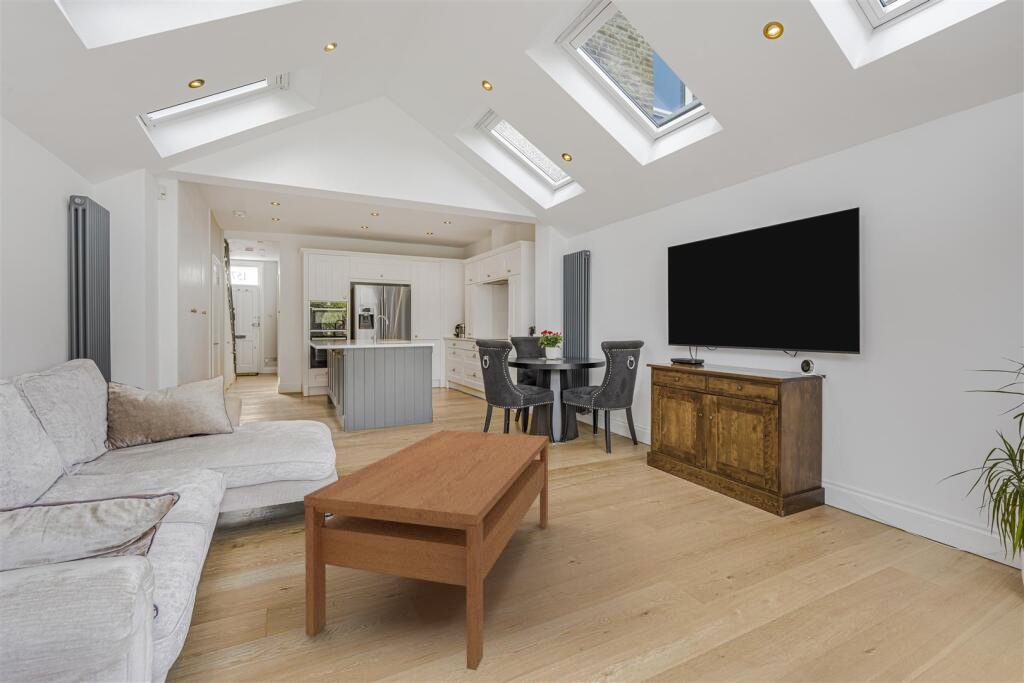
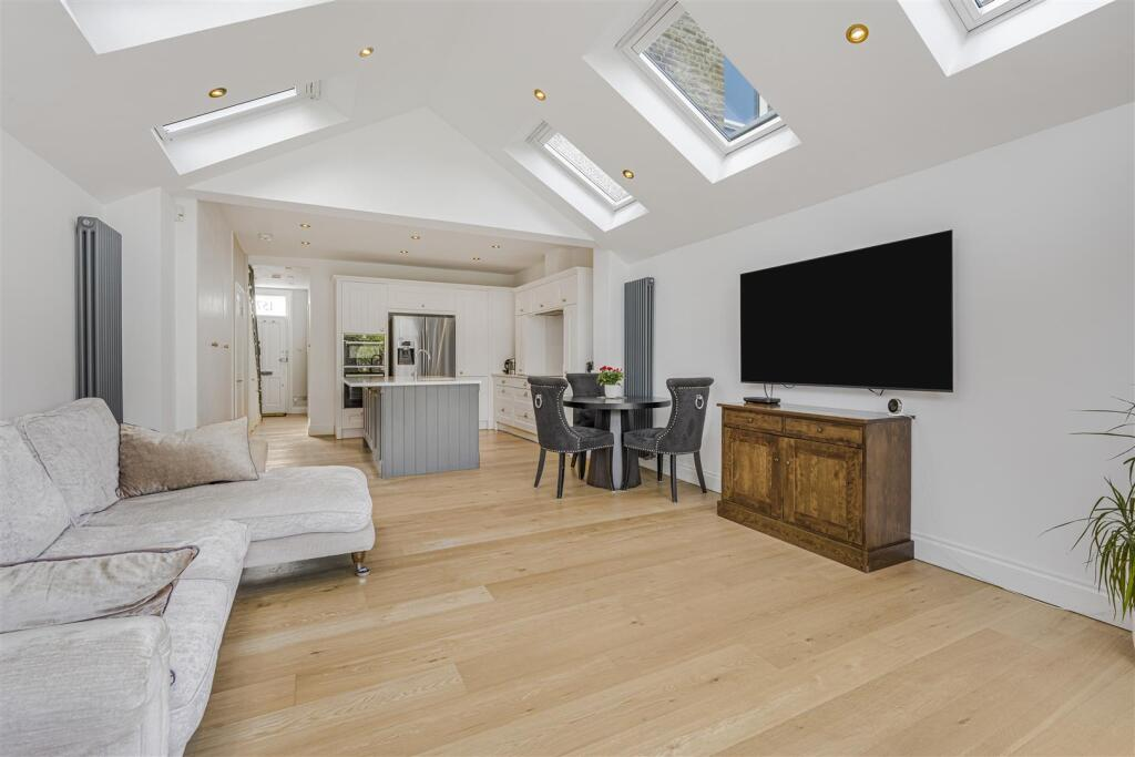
- coffee table [303,429,550,671]
